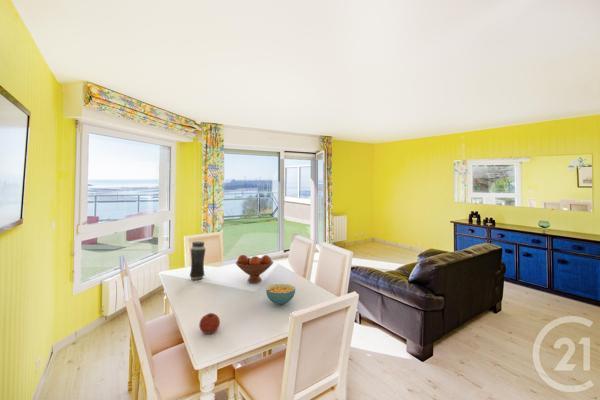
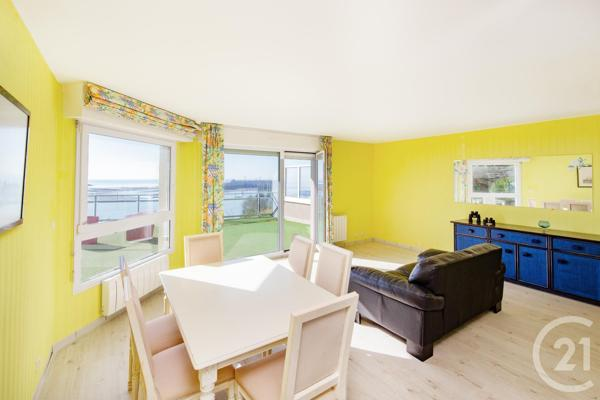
- fruit [198,312,221,335]
- cereal bowl [265,283,296,306]
- vase [189,240,207,281]
- fruit bowl [235,254,274,284]
